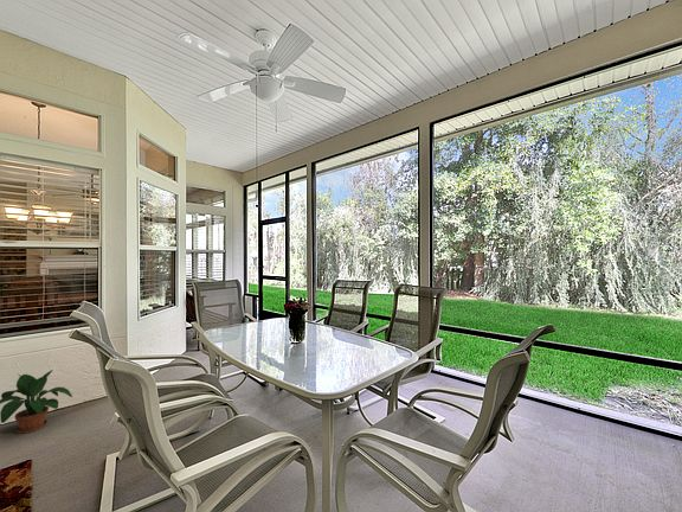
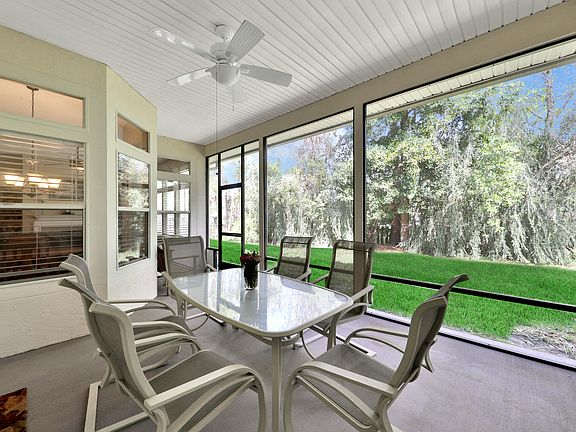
- potted plant [0,369,73,434]
